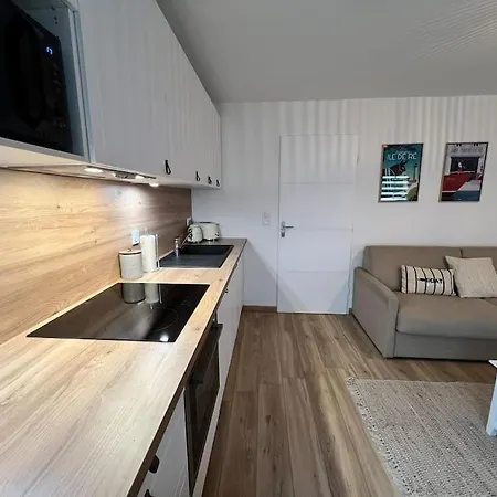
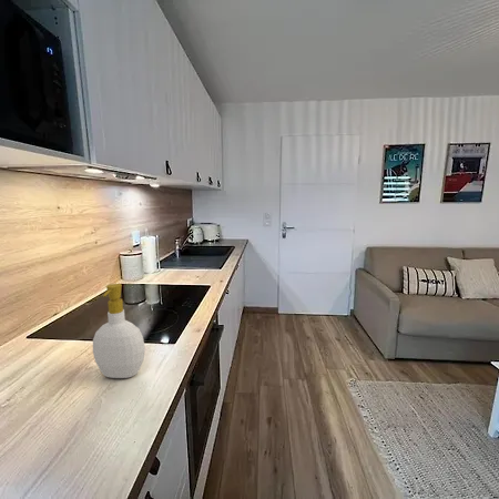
+ soap bottle [92,283,146,379]
